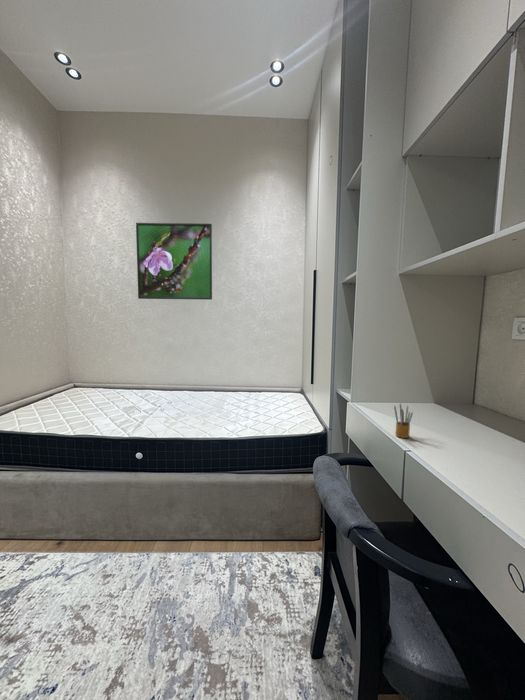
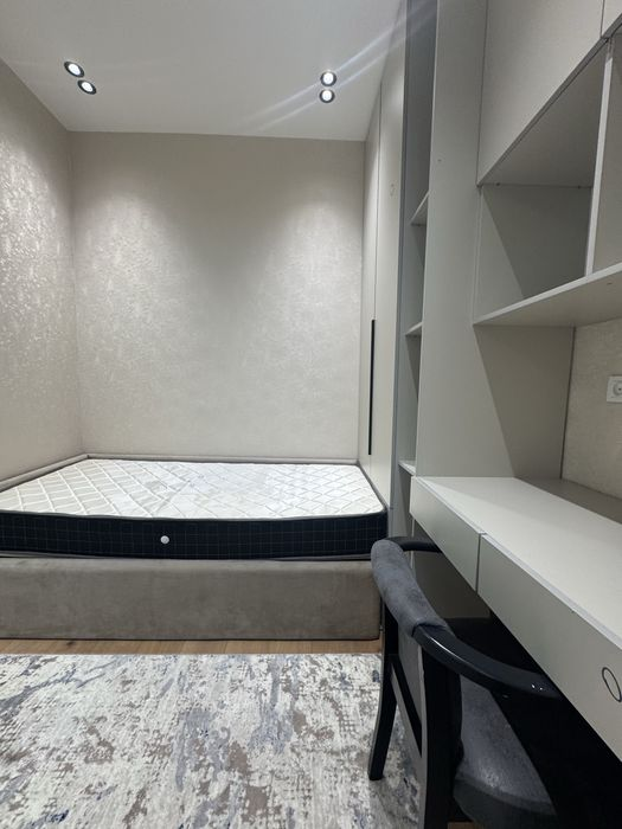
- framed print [135,222,213,301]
- pencil box [393,402,414,439]
